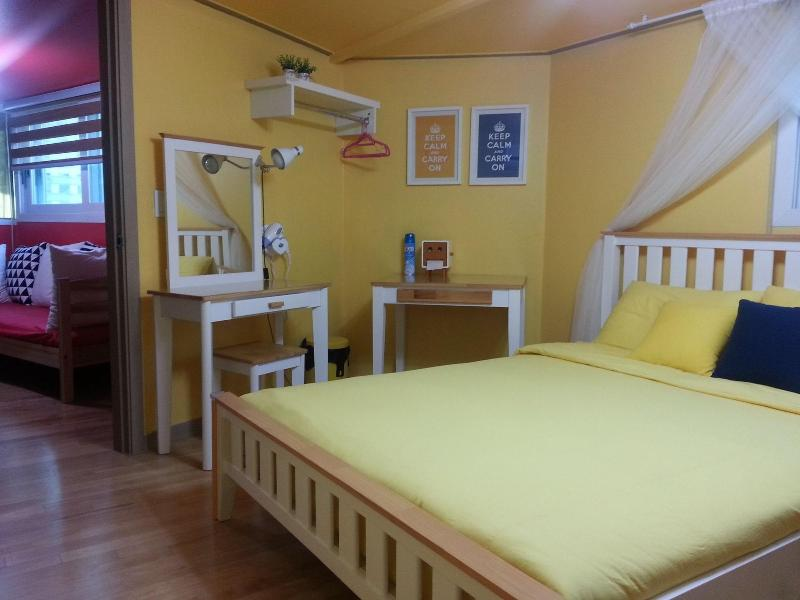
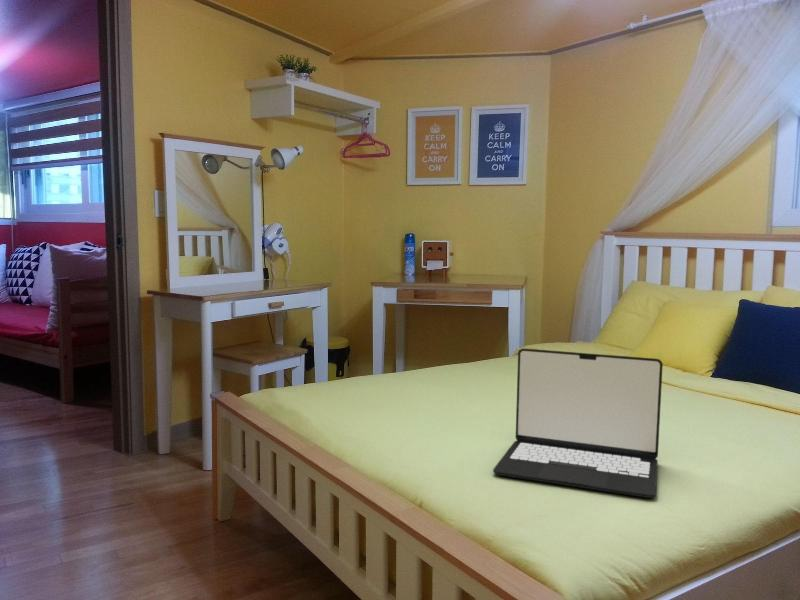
+ laptop [492,347,664,499]
